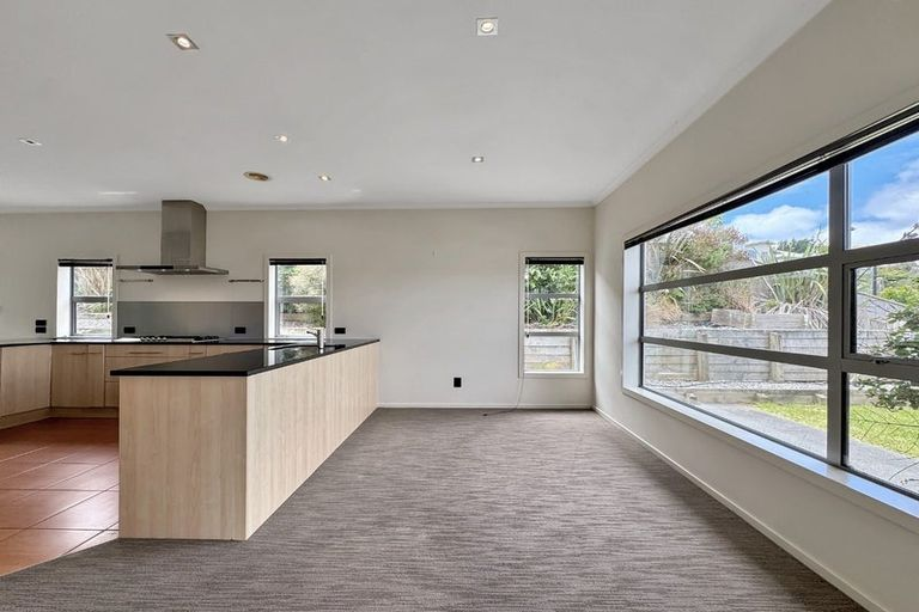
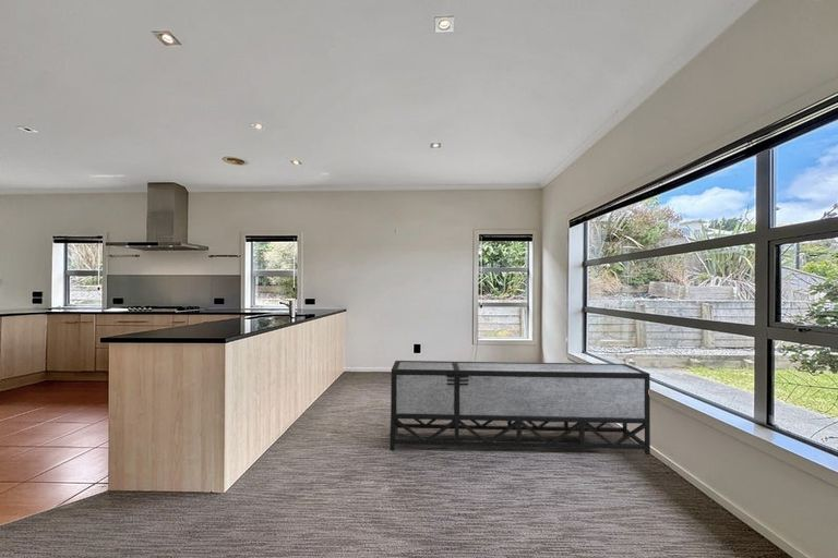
+ sideboard [390,360,651,456]
